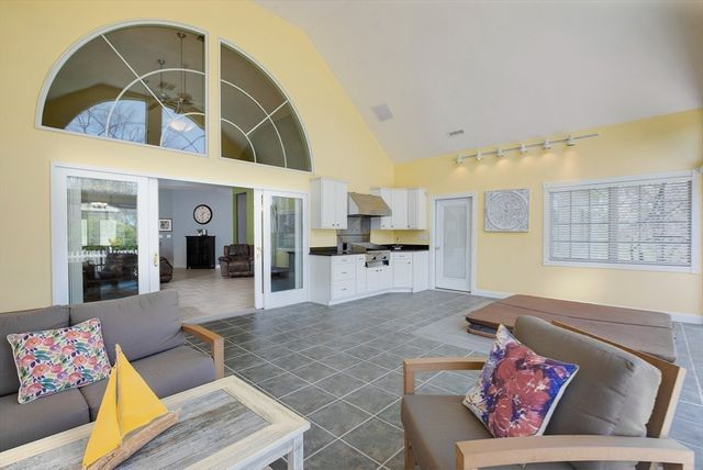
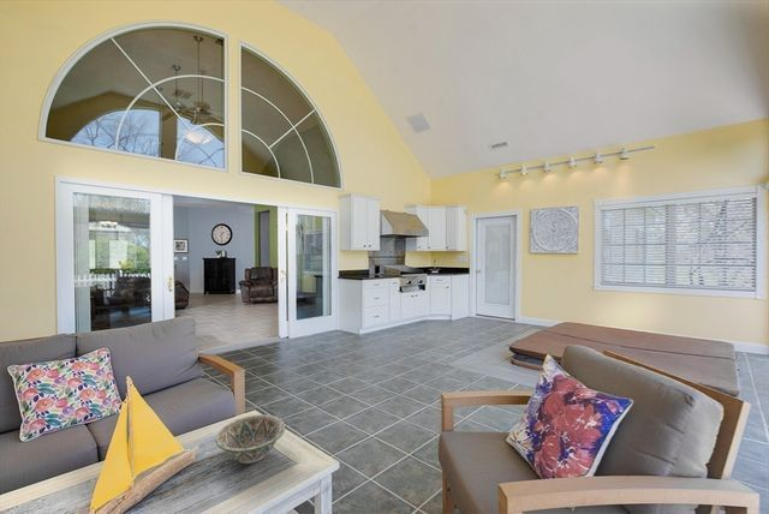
+ decorative bowl [214,413,286,465]
